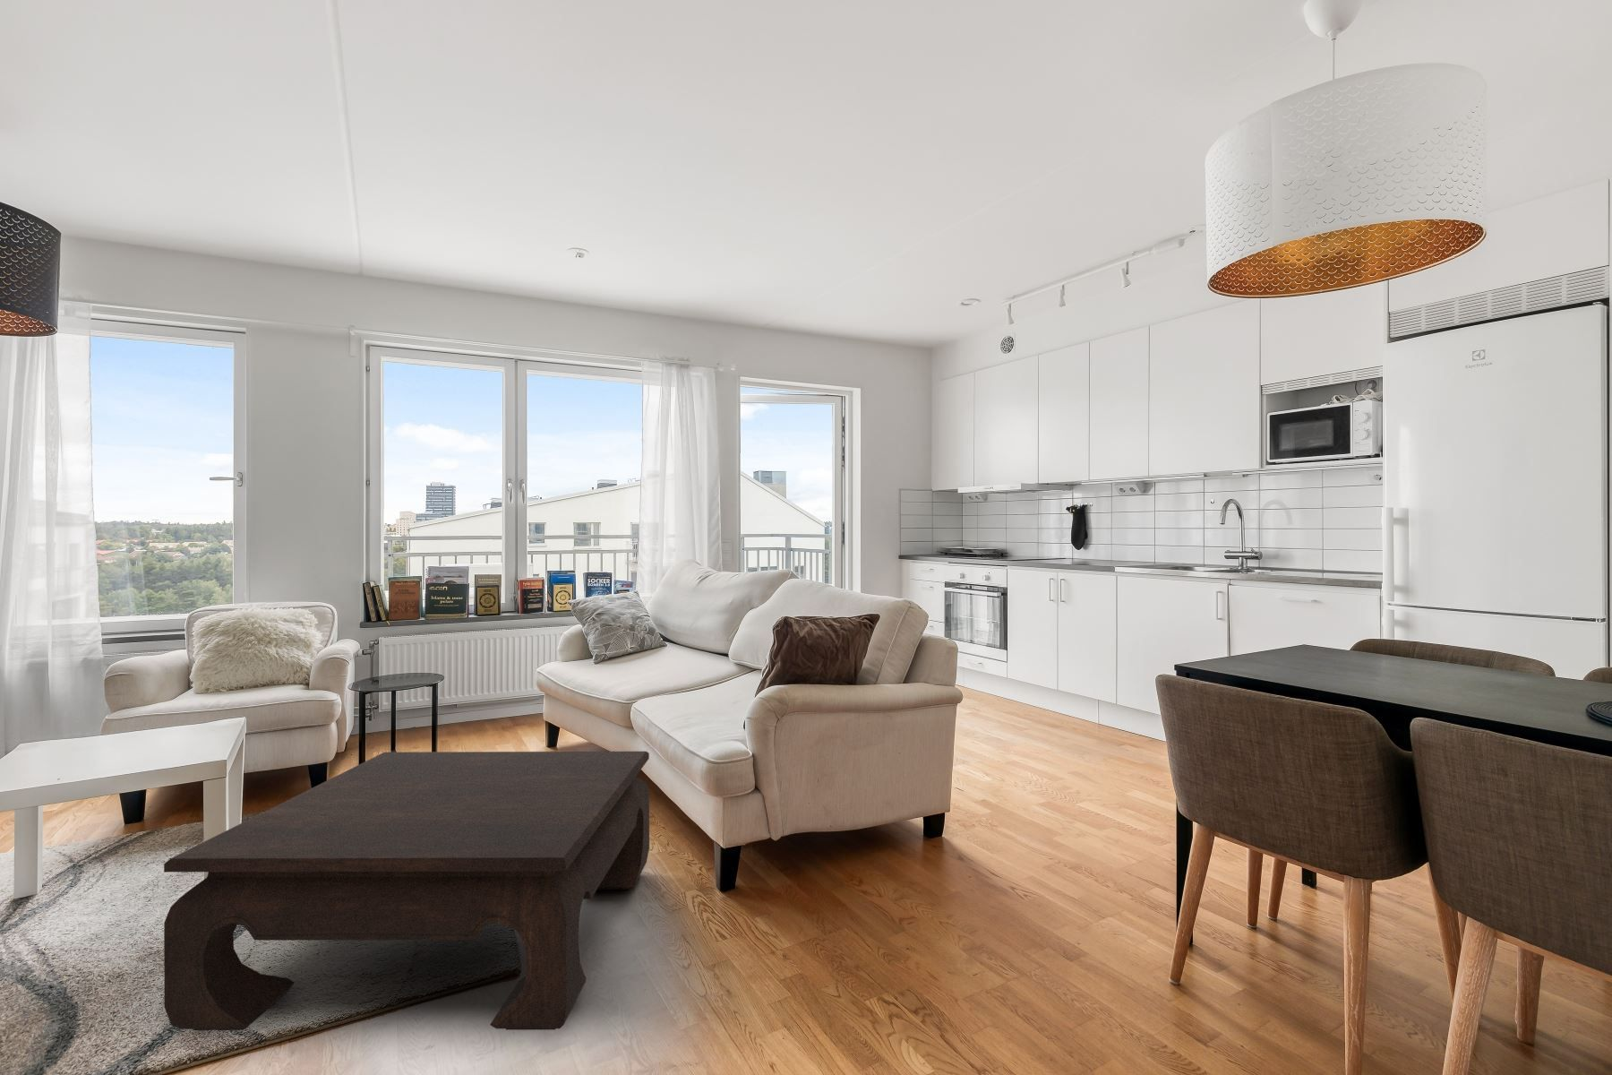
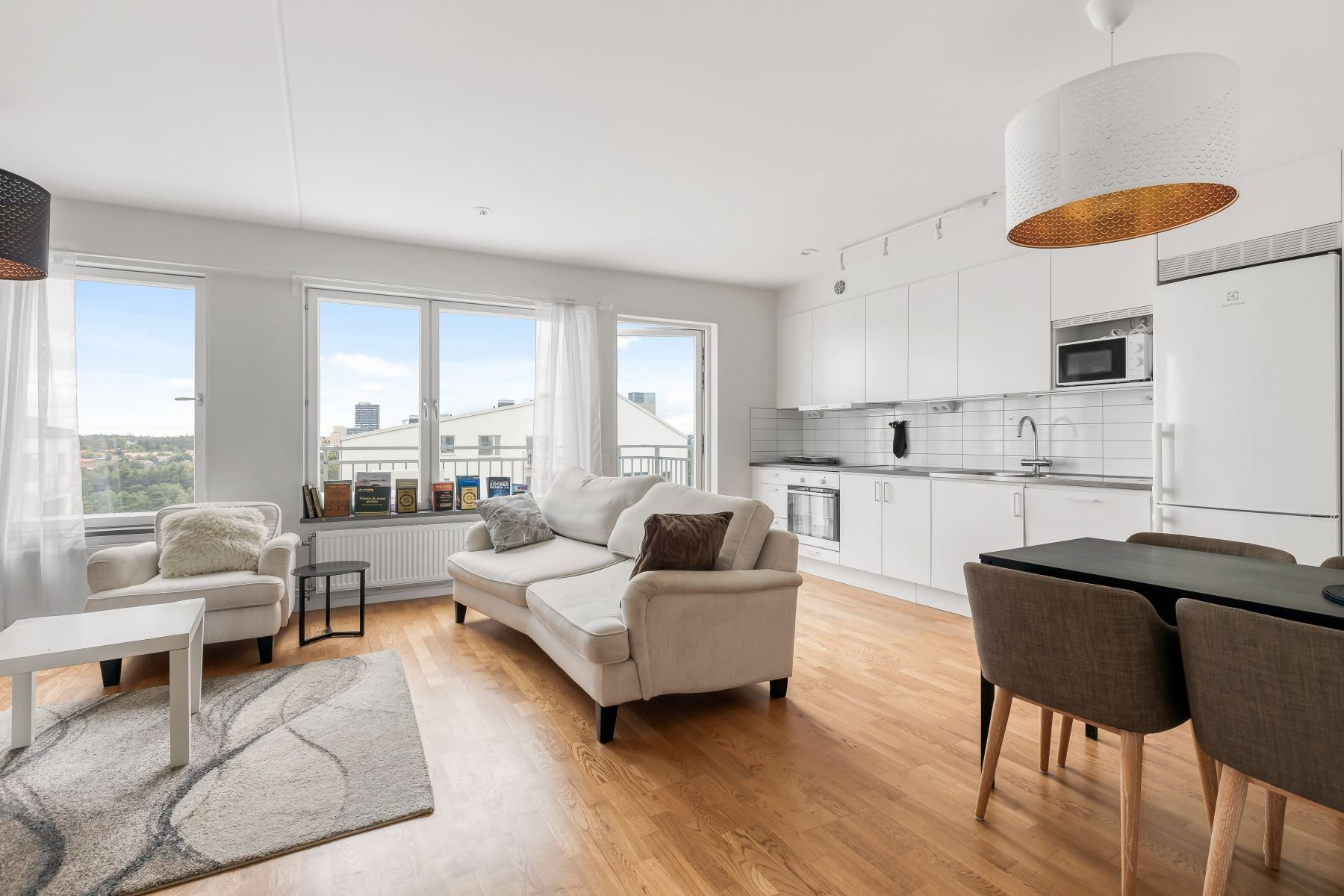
- coffee table [163,751,650,1031]
